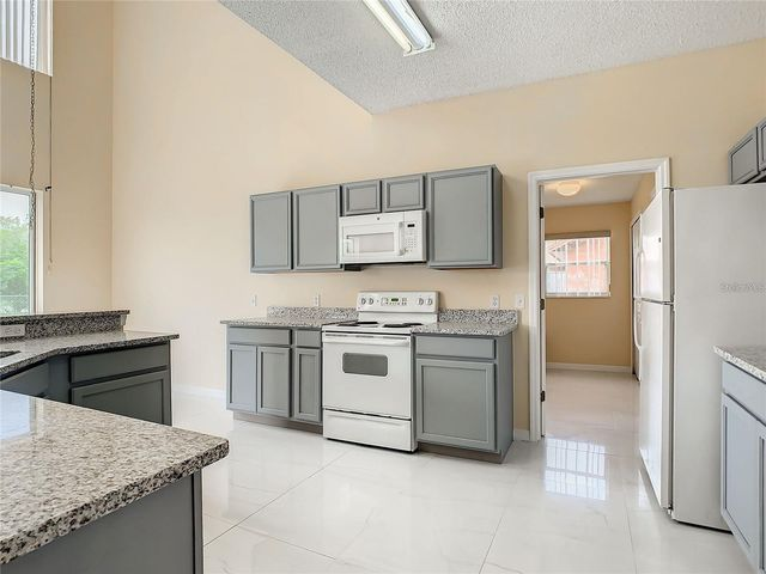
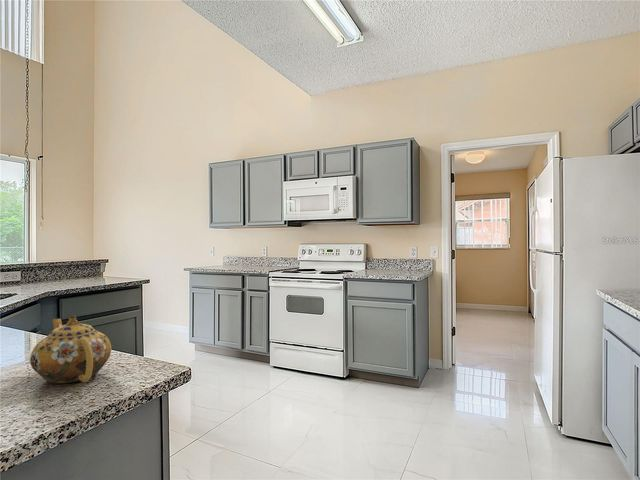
+ teapot [29,314,112,384]
